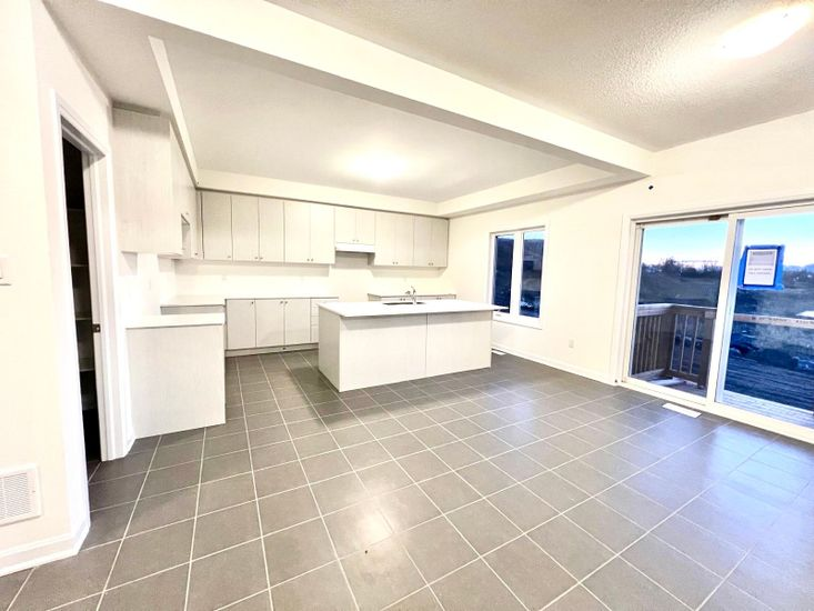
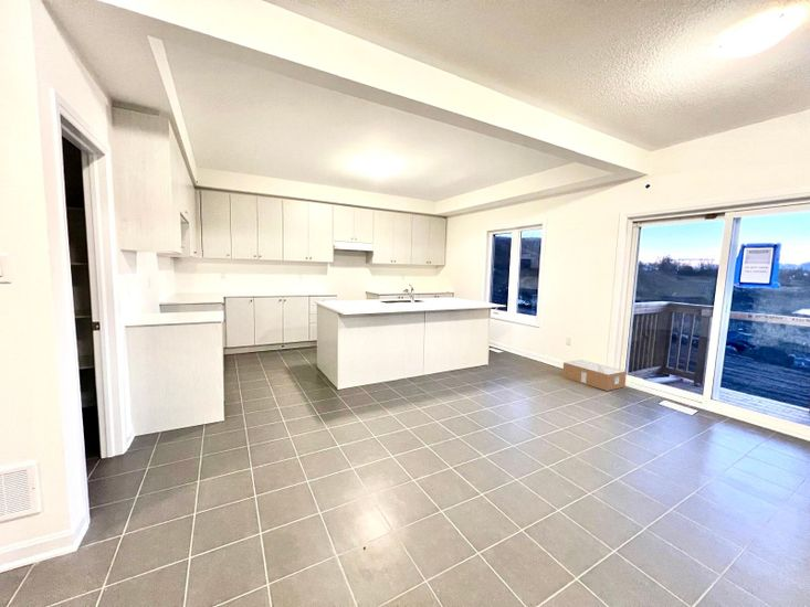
+ cardboard box [561,359,628,392]
